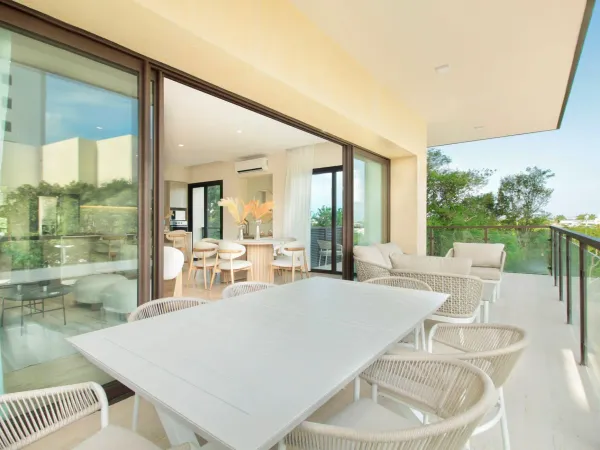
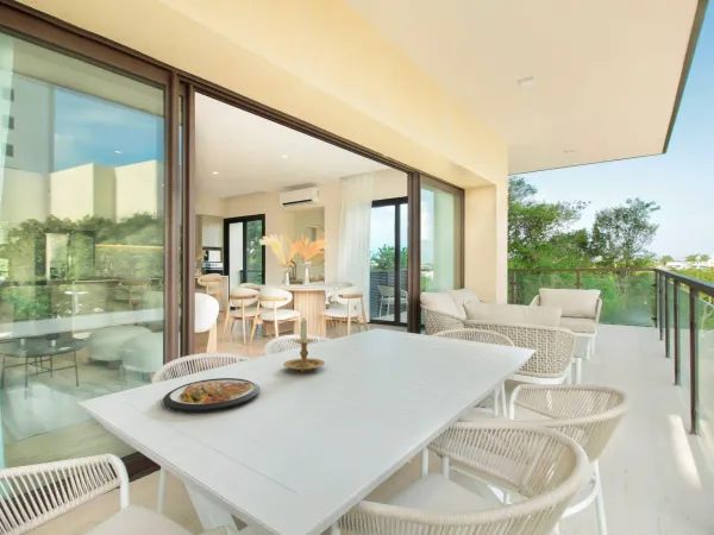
+ dish [162,377,261,413]
+ candle holder [282,317,326,373]
